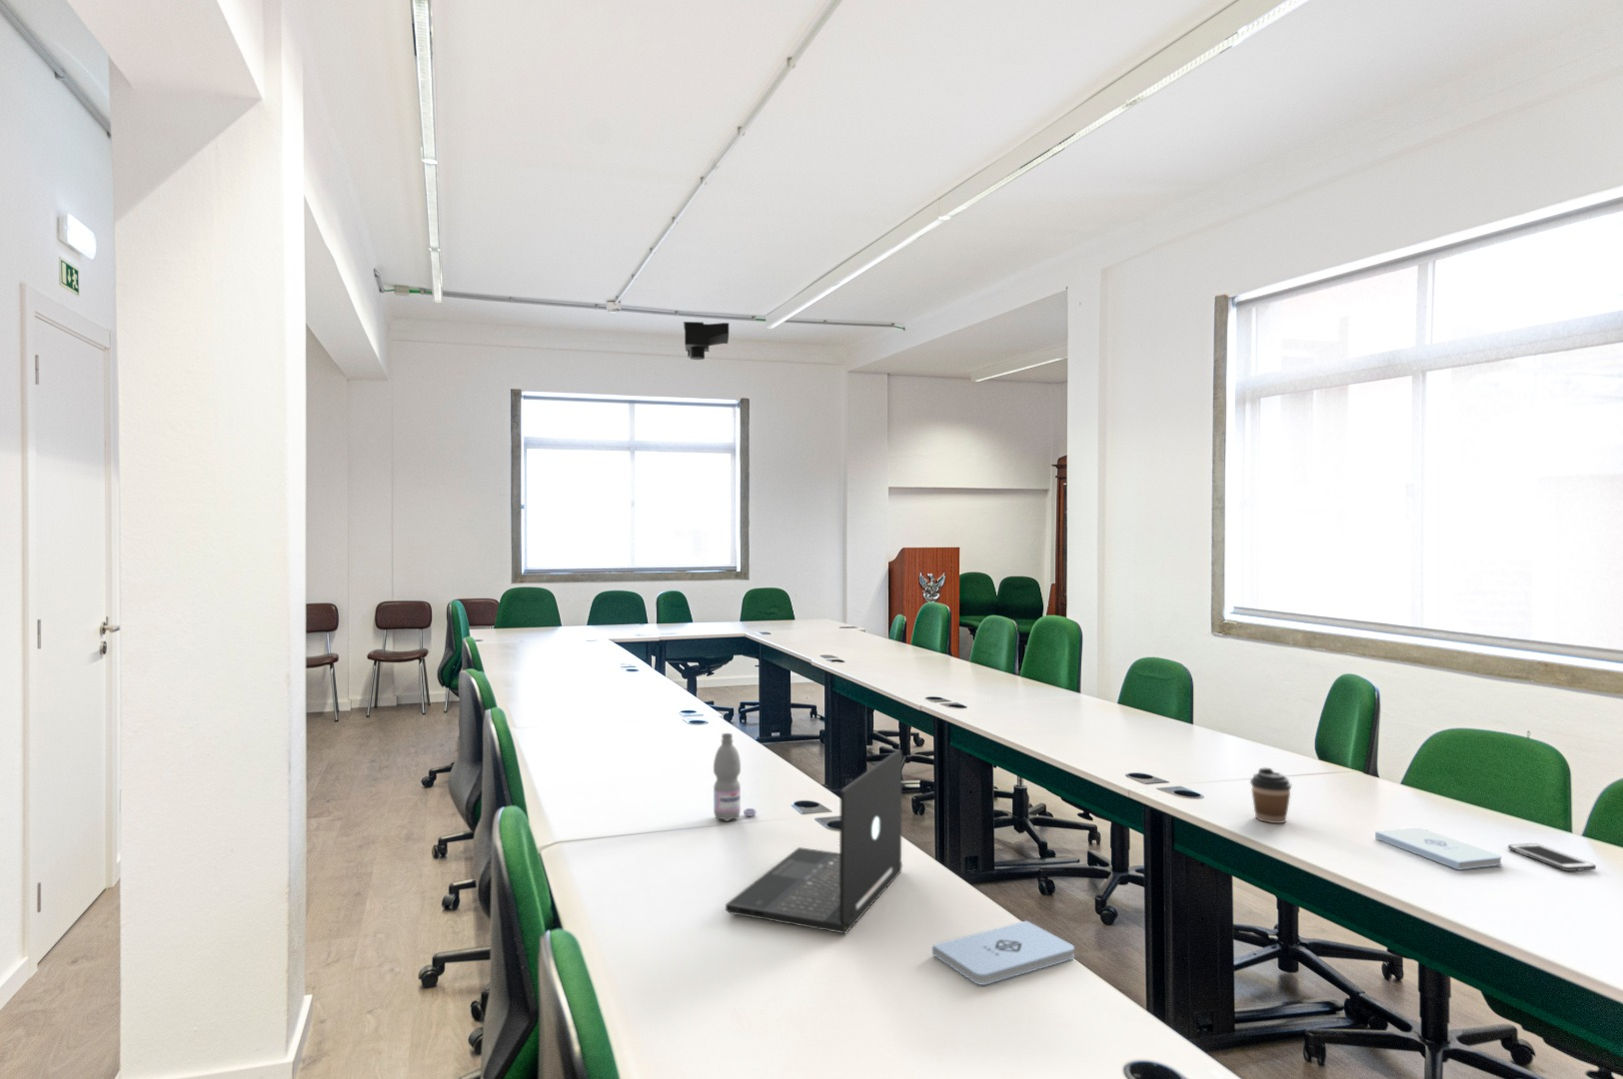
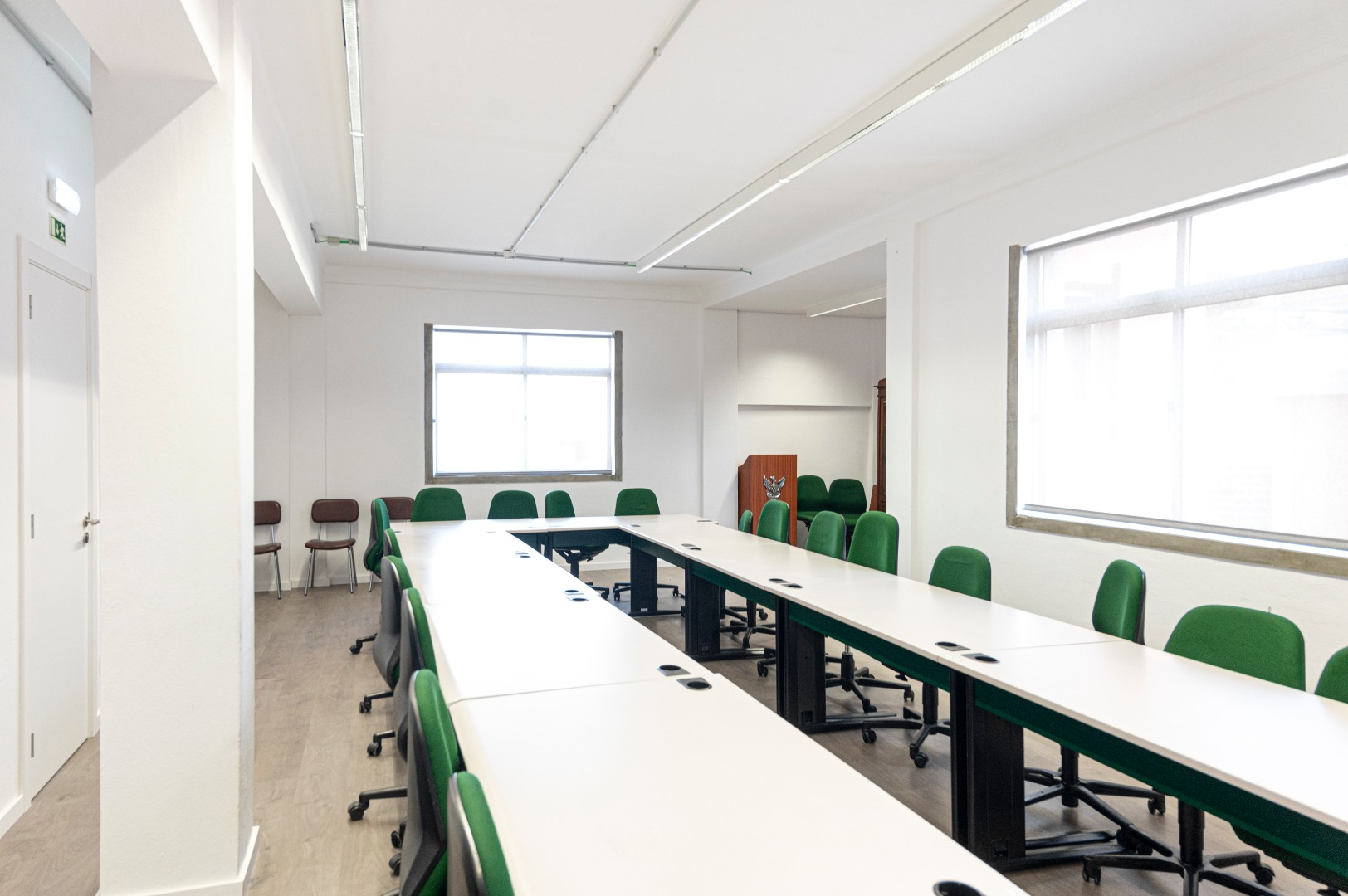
- coffee cup [1250,767,1292,824]
- water bottle [713,732,756,822]
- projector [683,320,730,360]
- laptop [725,749,903,936]
- notepad [932,920,1075,986]
- cell phone [1507,842,1597,872]
- notepad [1374,826,1503,871]
